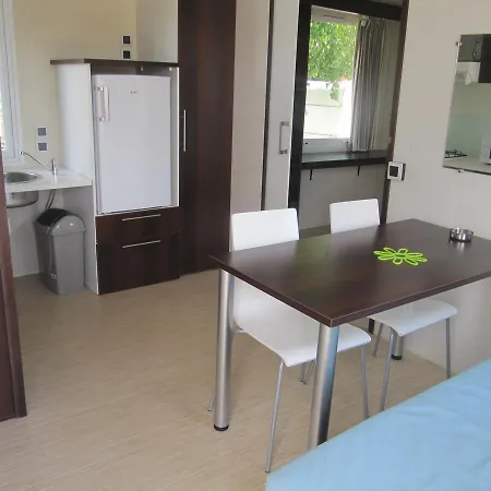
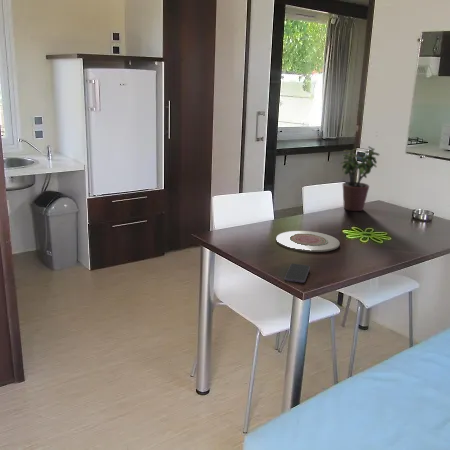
+ potted plant [339,145,380,212]
+ smartphone [284,263,311,284]
+ plate [275,230,341,253]
